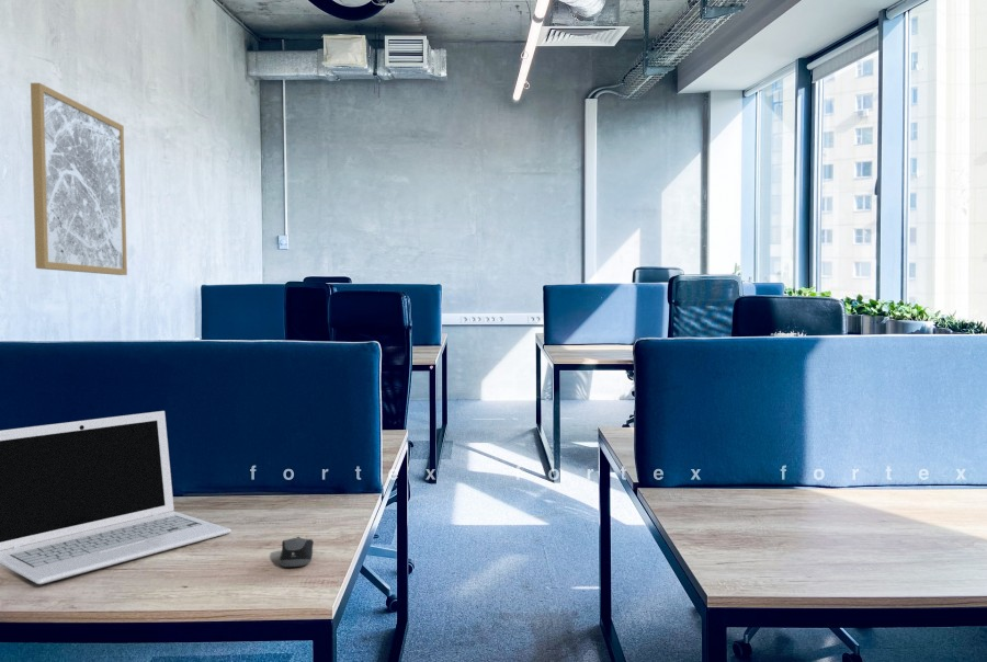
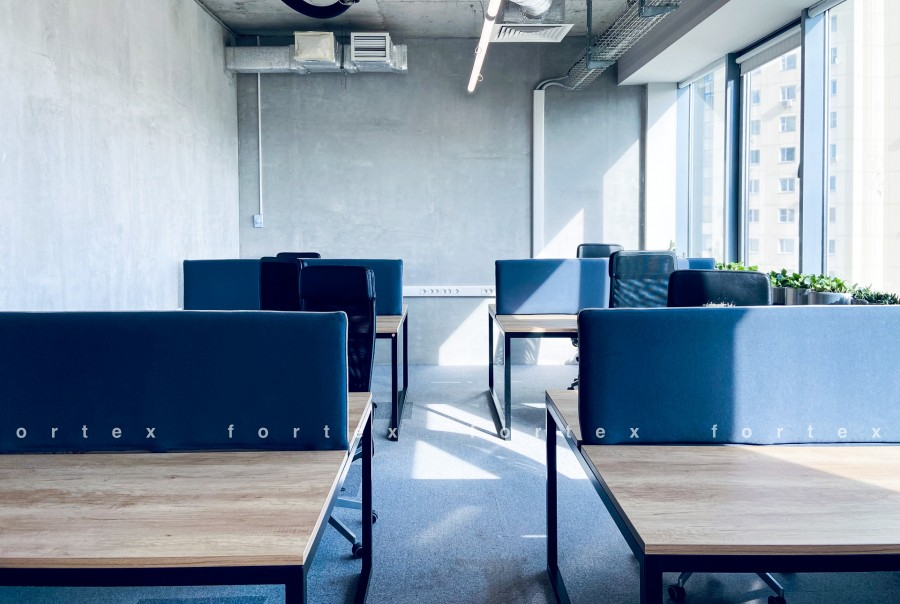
- computer mouse [279,536,315,568]
- wall art [30,82,128,276]
- laptop [0,410,232,585]
